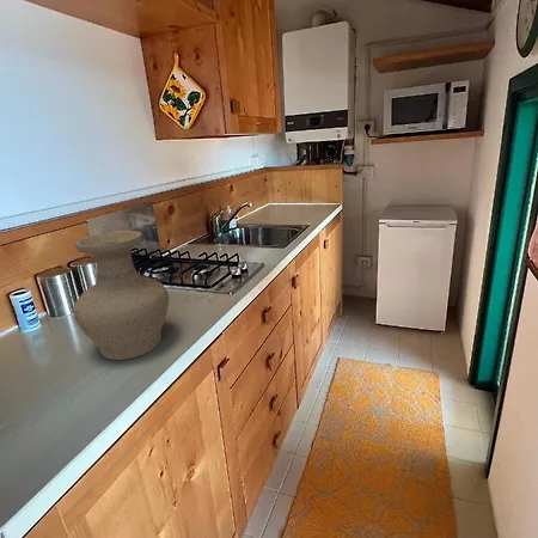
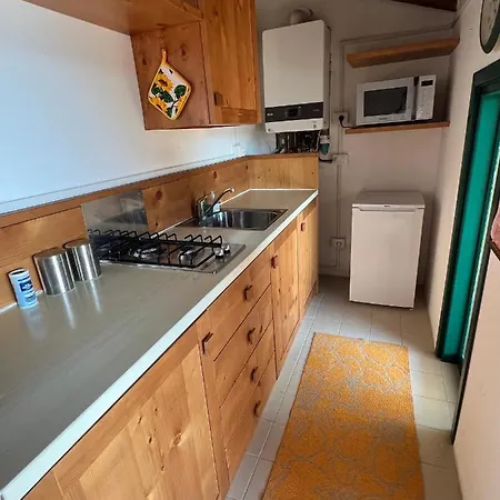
- vase [73,230,170,361]
